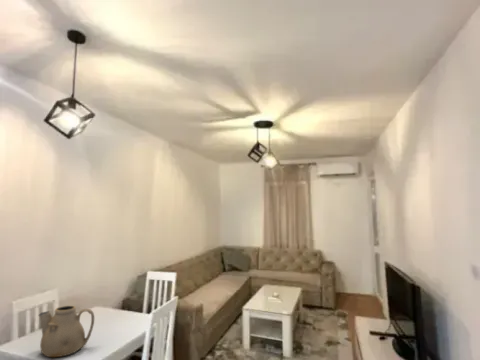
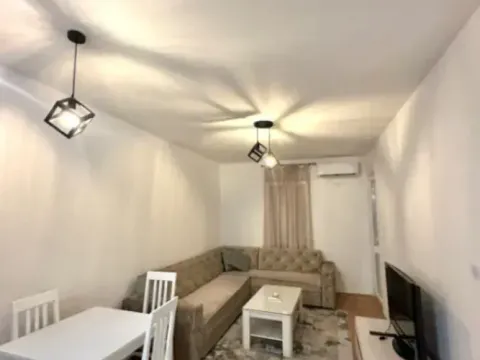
- teapot [37,305,95,358]
